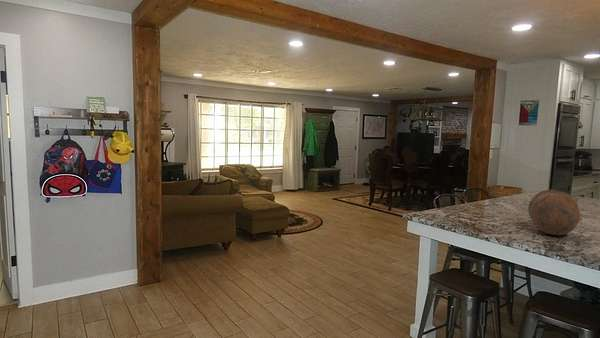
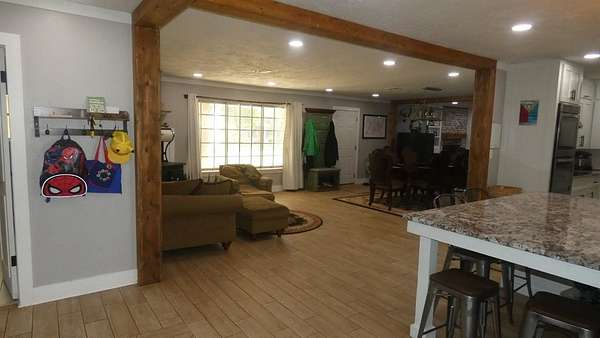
- bowl [527,189,581,236]
